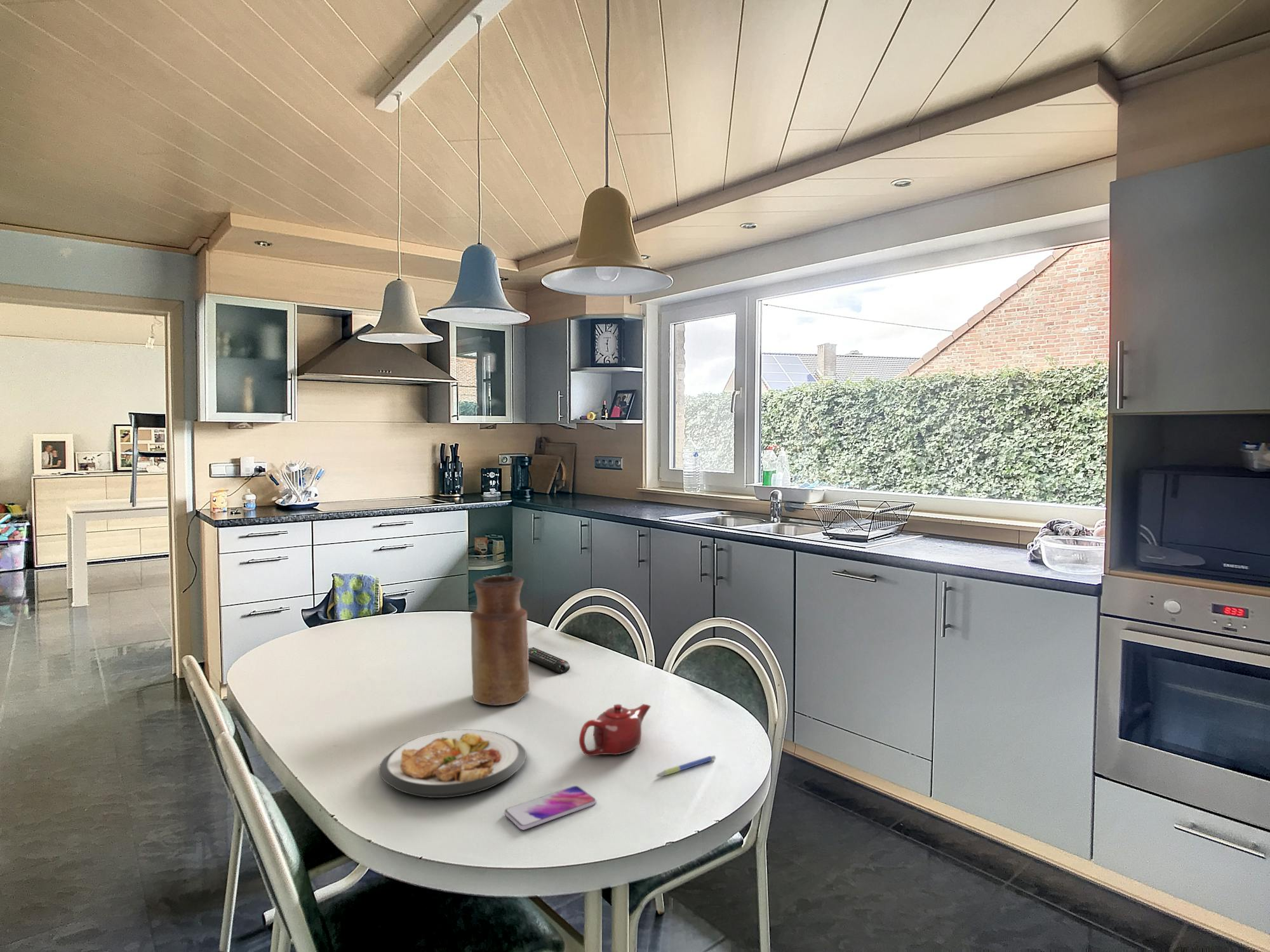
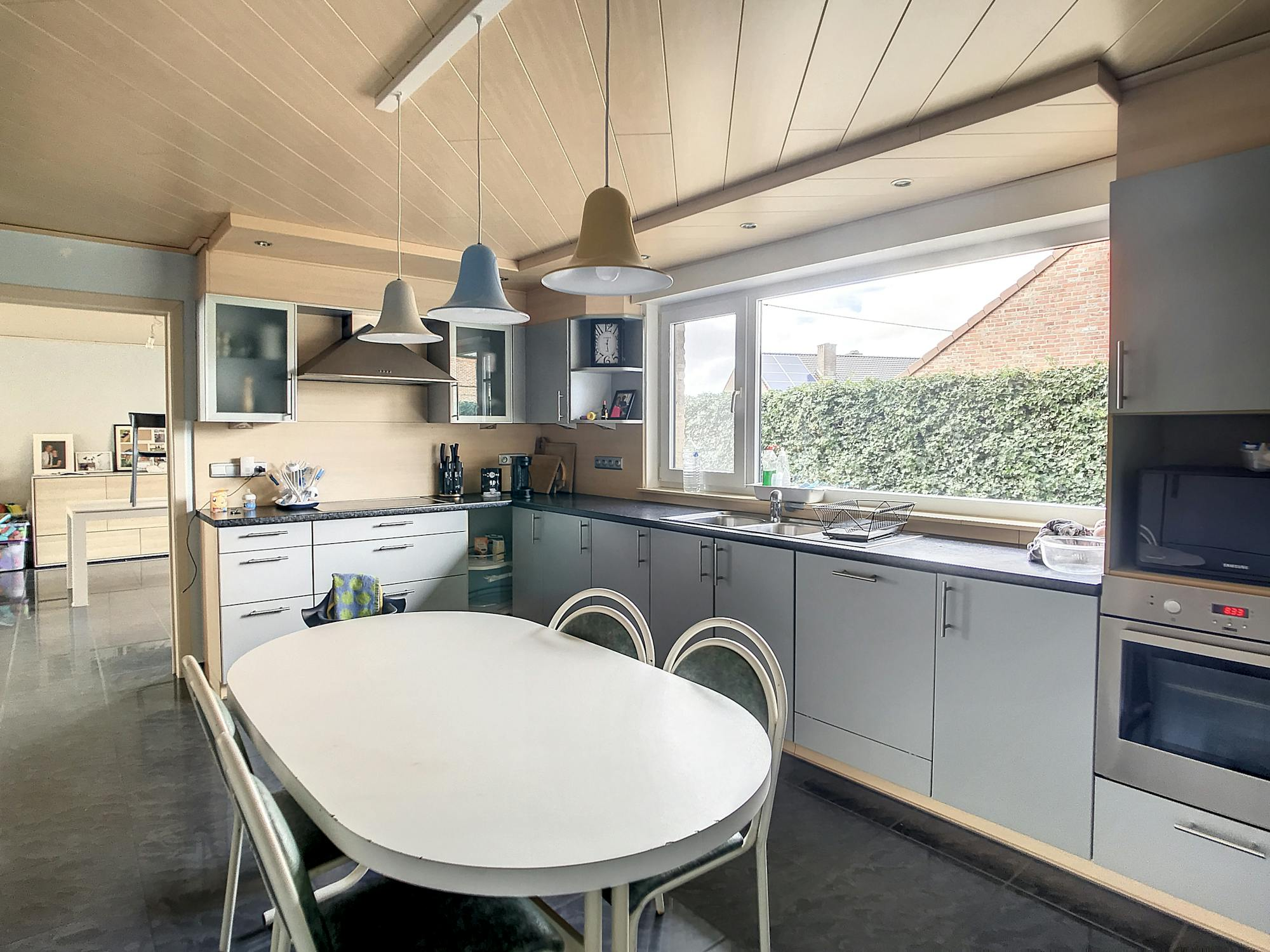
- plate [378,729,527,798]
- remote control [528,647,570,674]
- smartphone [504,785,597,831]
- vase [470,575,530,706]
- teapot [578,703,652,757]
- pen [655,755,716,777]
